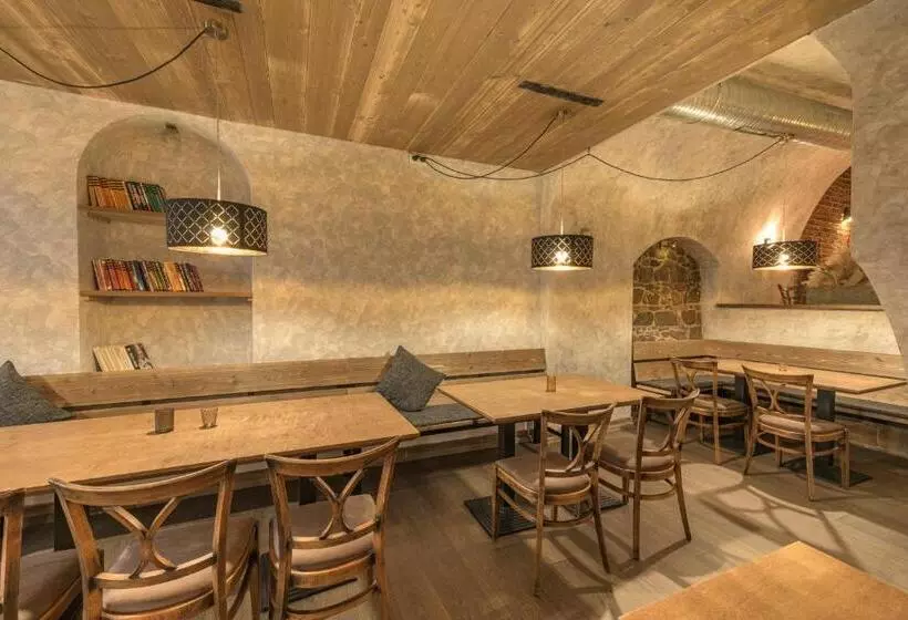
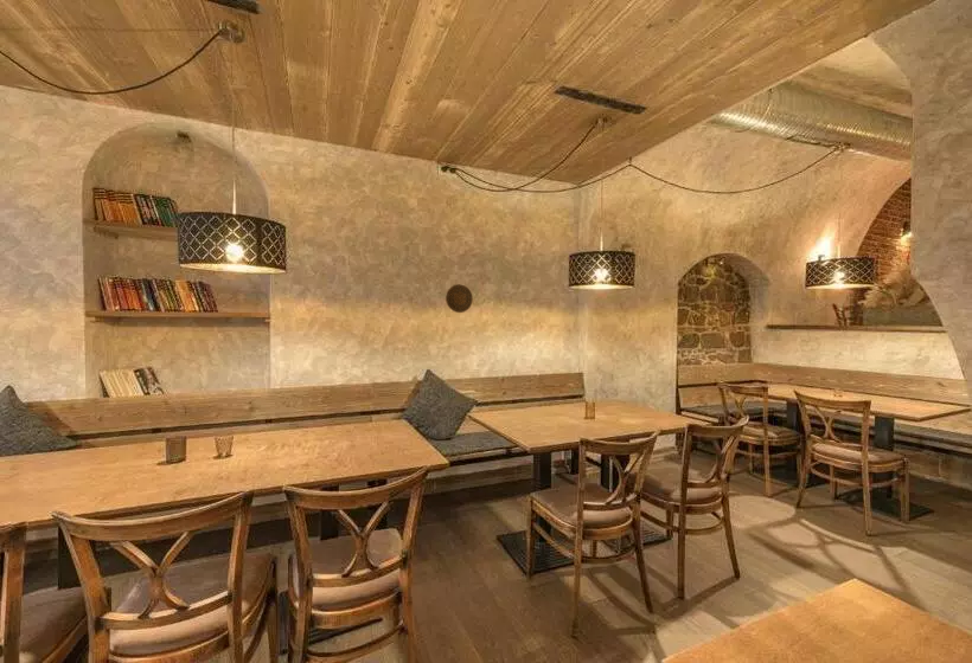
+ decorative plate [445,283,474,314]
